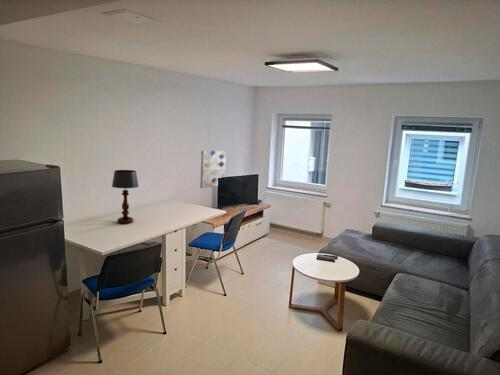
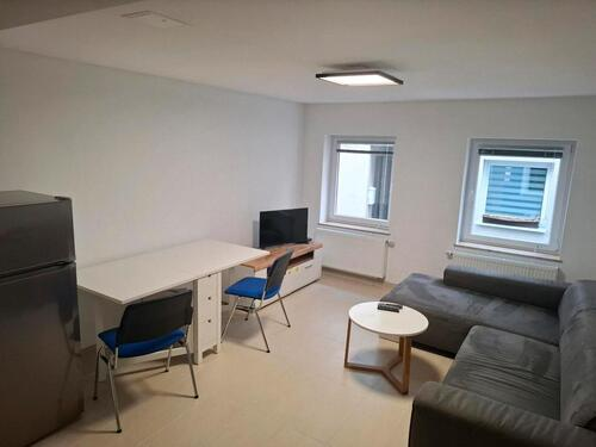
- wall art [199,150,227,189]
- table lamp [111,169,139,225]
